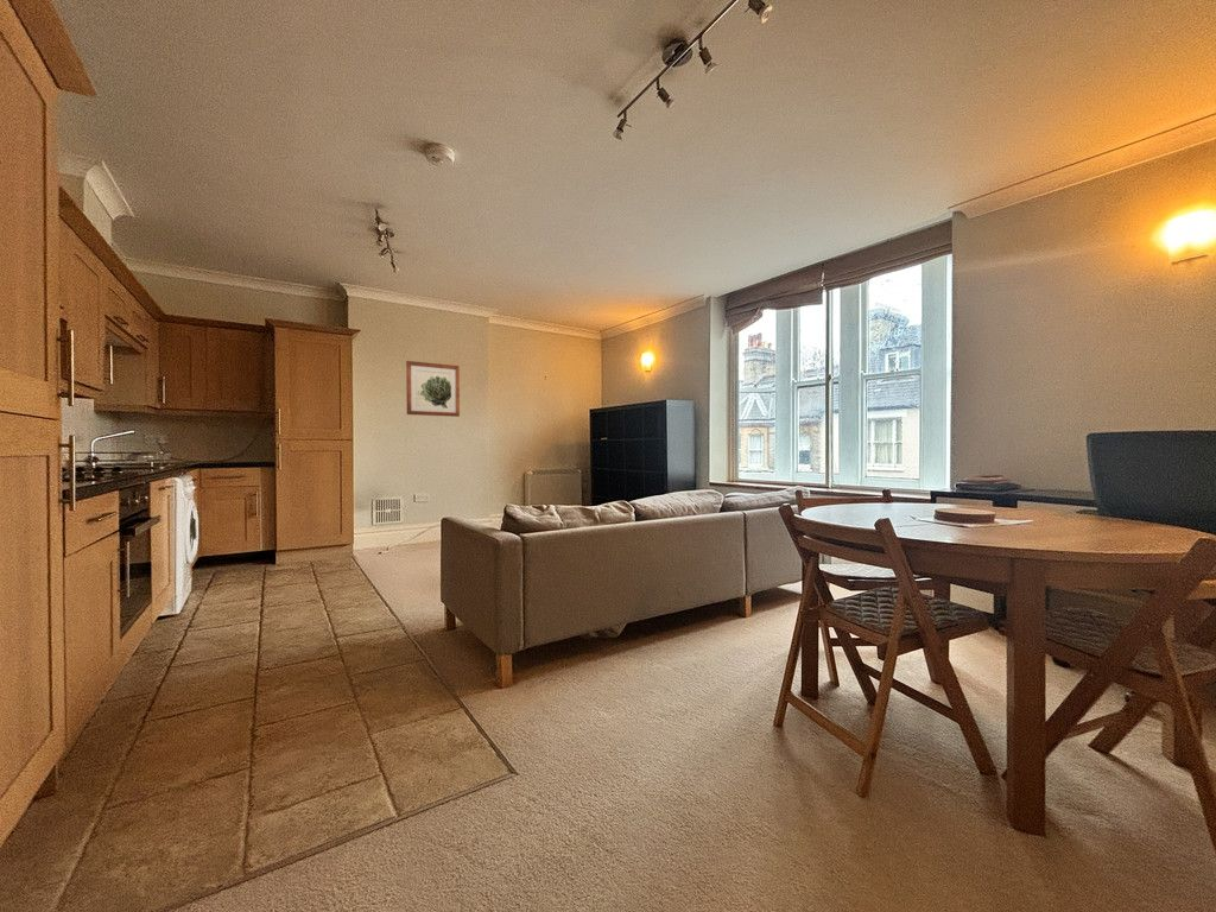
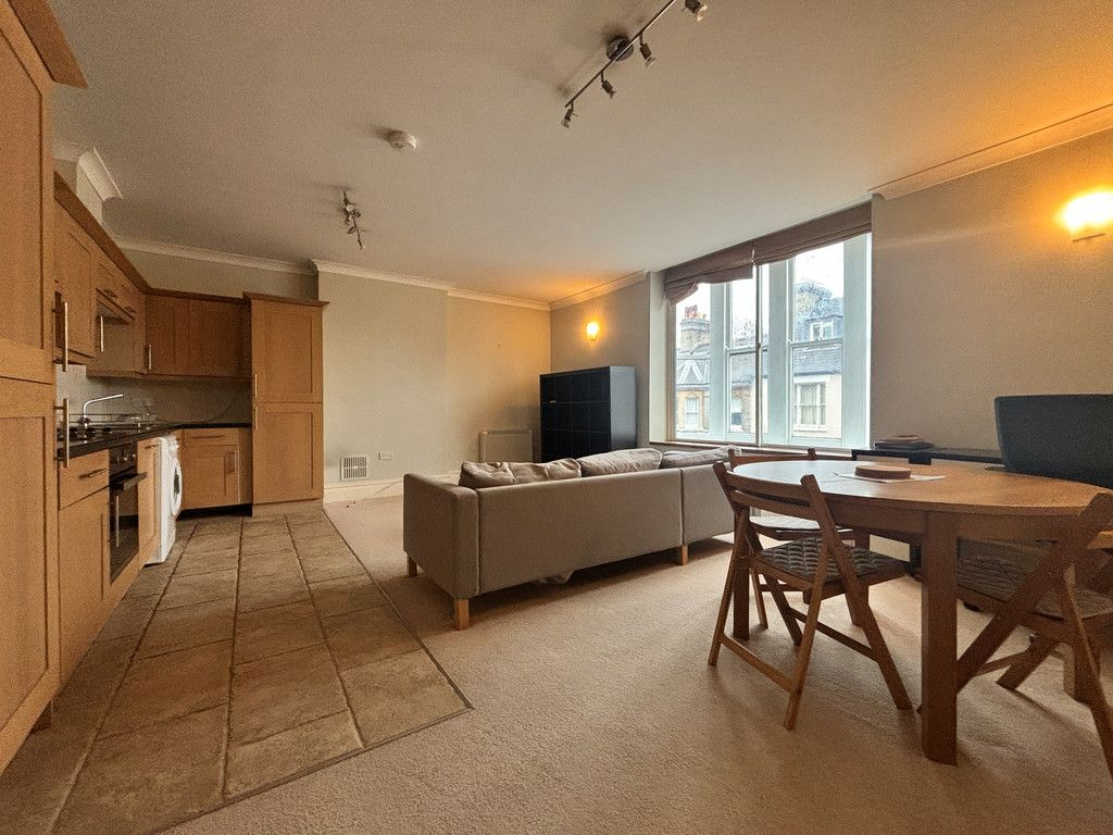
- wall art [405,360,461,418]
